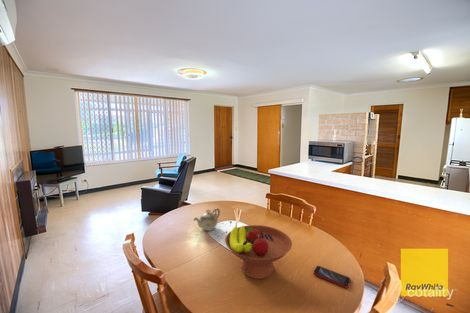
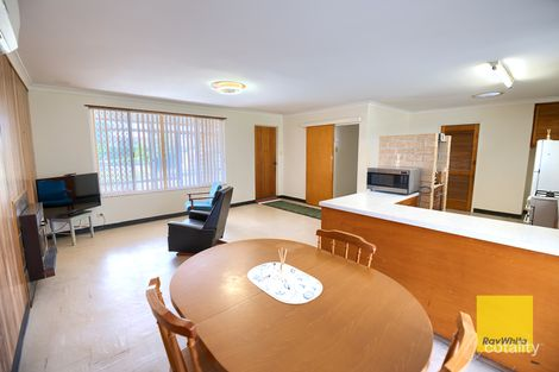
- teapot [193,207,221,232]
- smartphone [312,265,352,289]
- fruit bowl [224,224,293,280]
